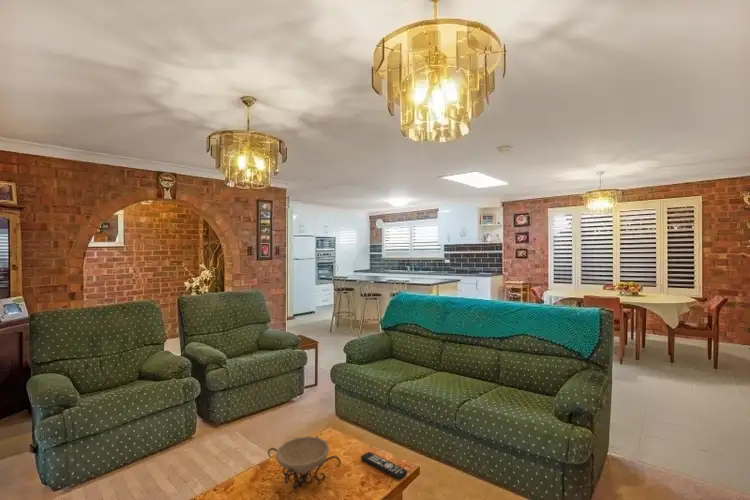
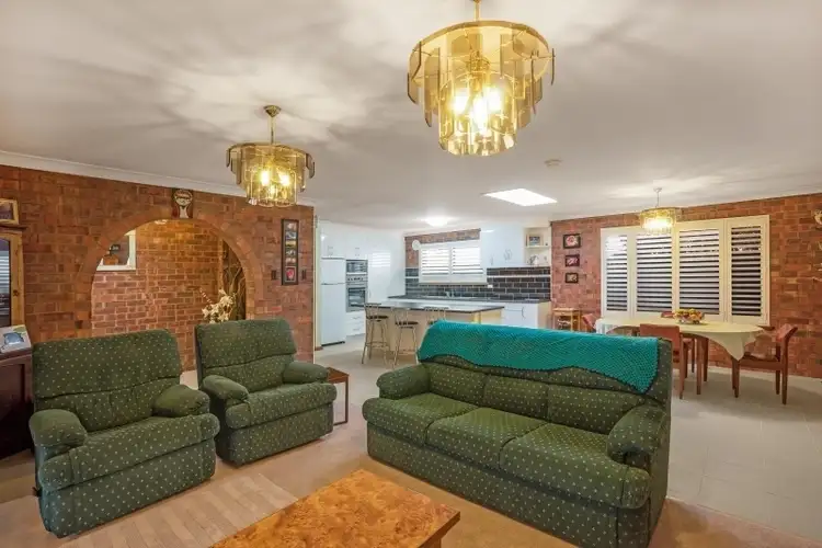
- remote control [360,451,409,480]
- decorative bowl [267,435,342,493]
